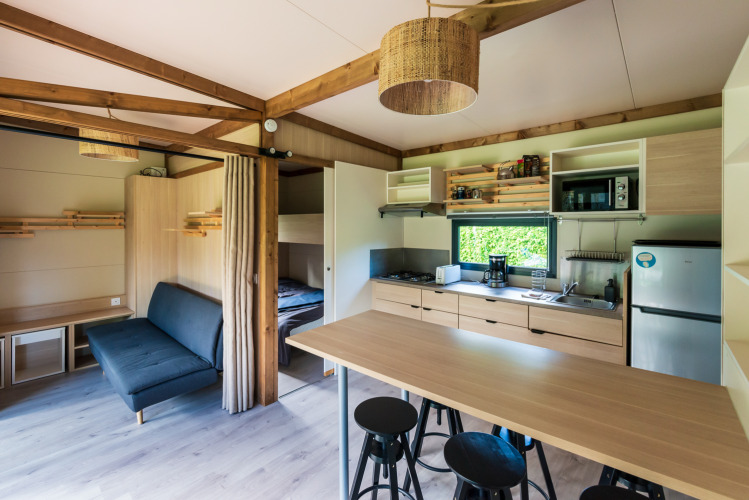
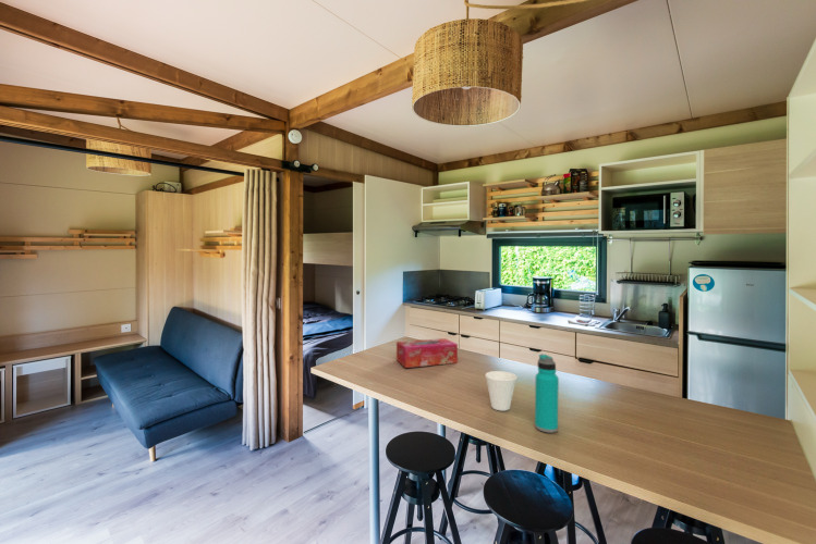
+ cup [484,370,517,411]
+ tissue box [395,337,459,369]
+ water bottle [534,354,560,434]
